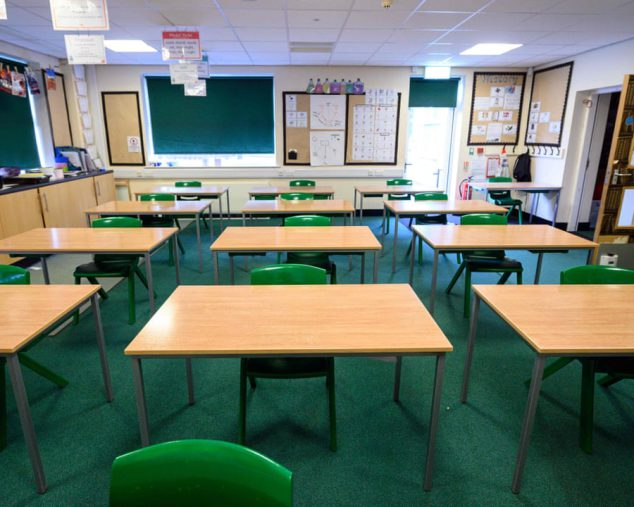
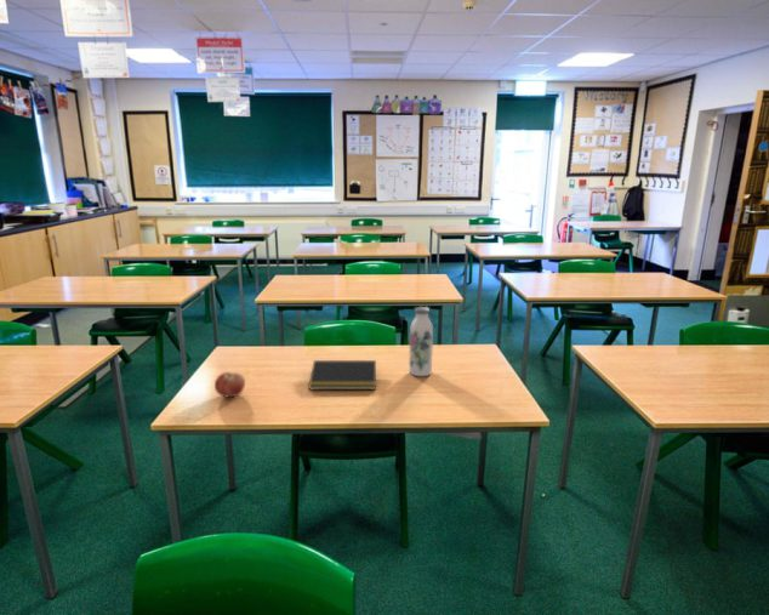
+ notepad [307,359,377,391]
+ fruit [213,371,246,398]
+ water bottle [408,306,434,377]
